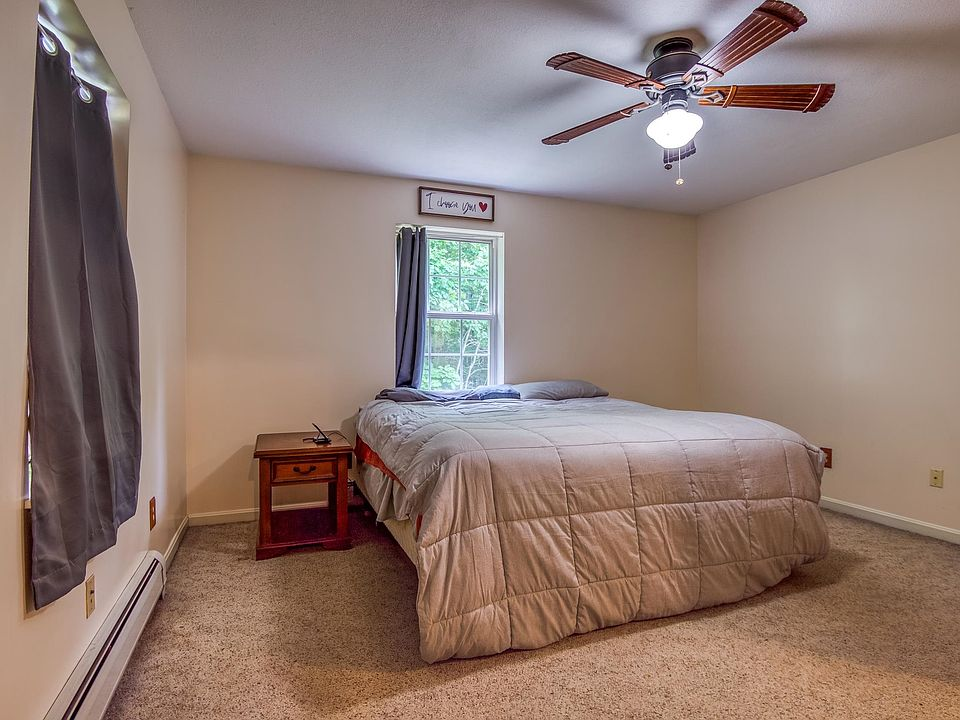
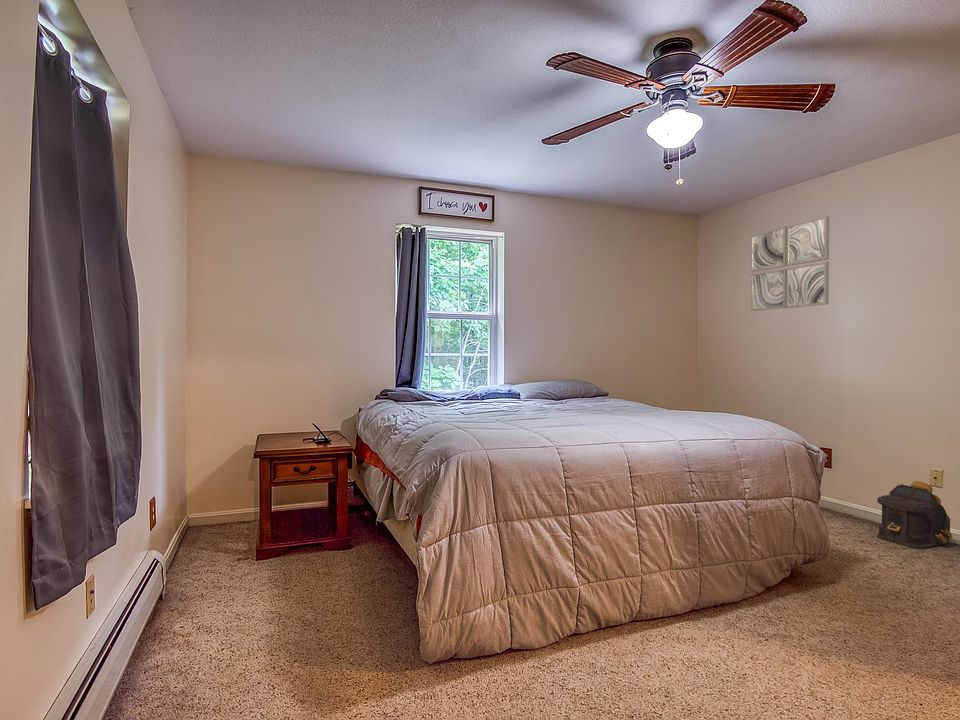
+ backpack [876,480,953,550]
+ wall art [750,215,830,312]
